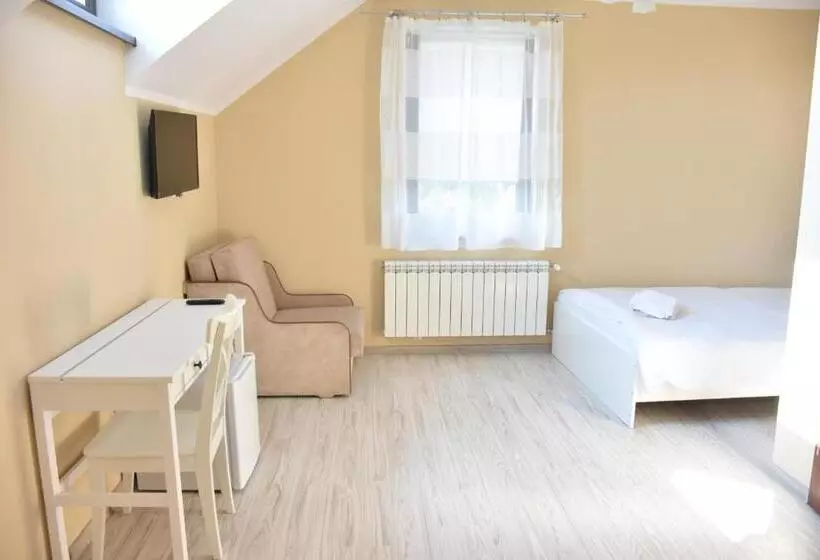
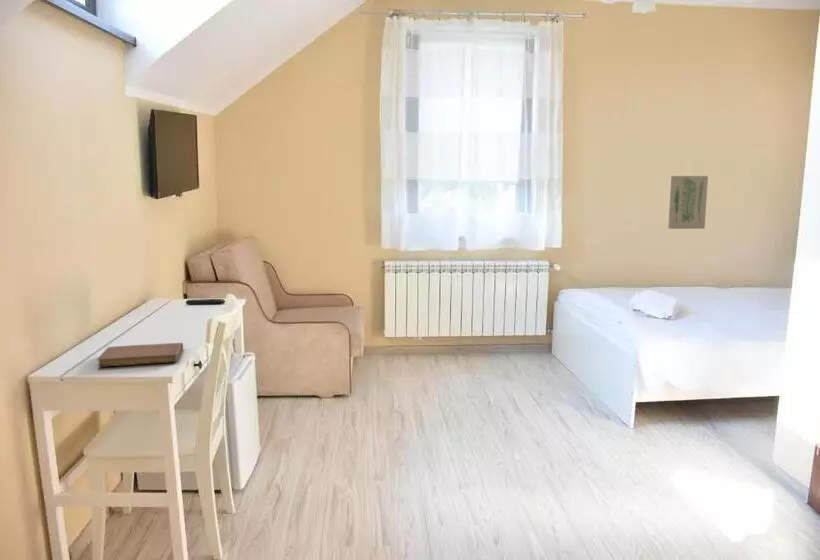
+ wall art [667,175,709,230]
+ notebook [96,342,184,368]
